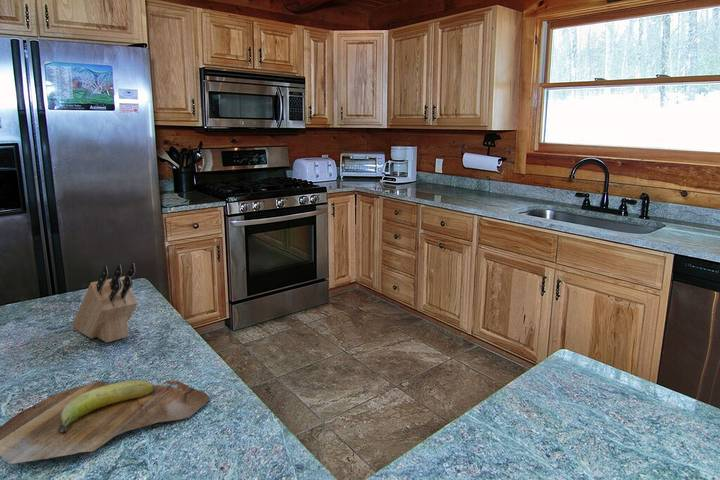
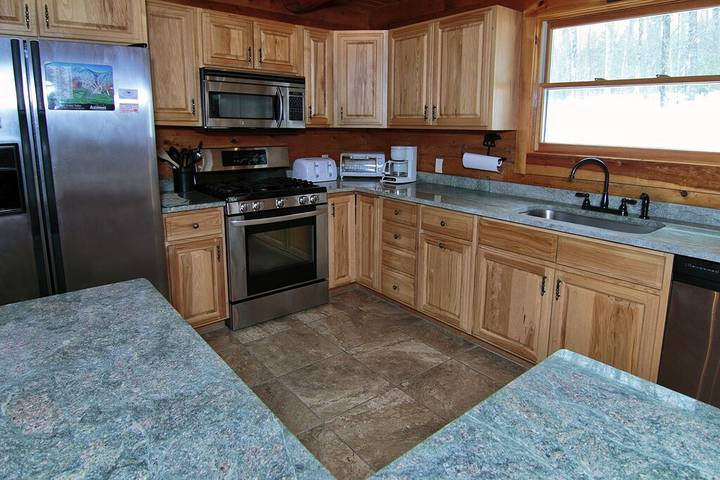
- knife block [71,262,138,344]
- cutting board [0,379,211,465]
